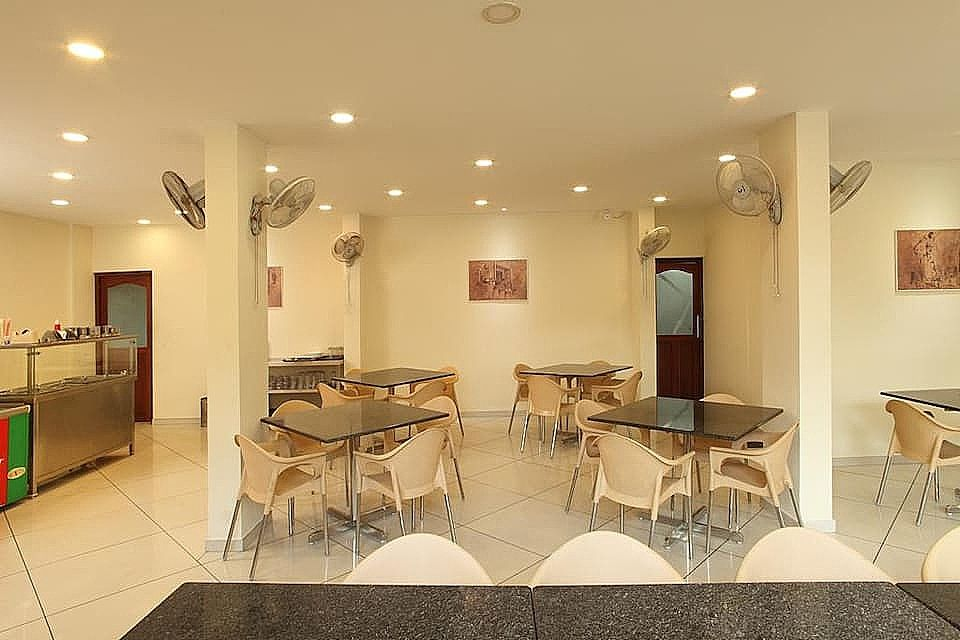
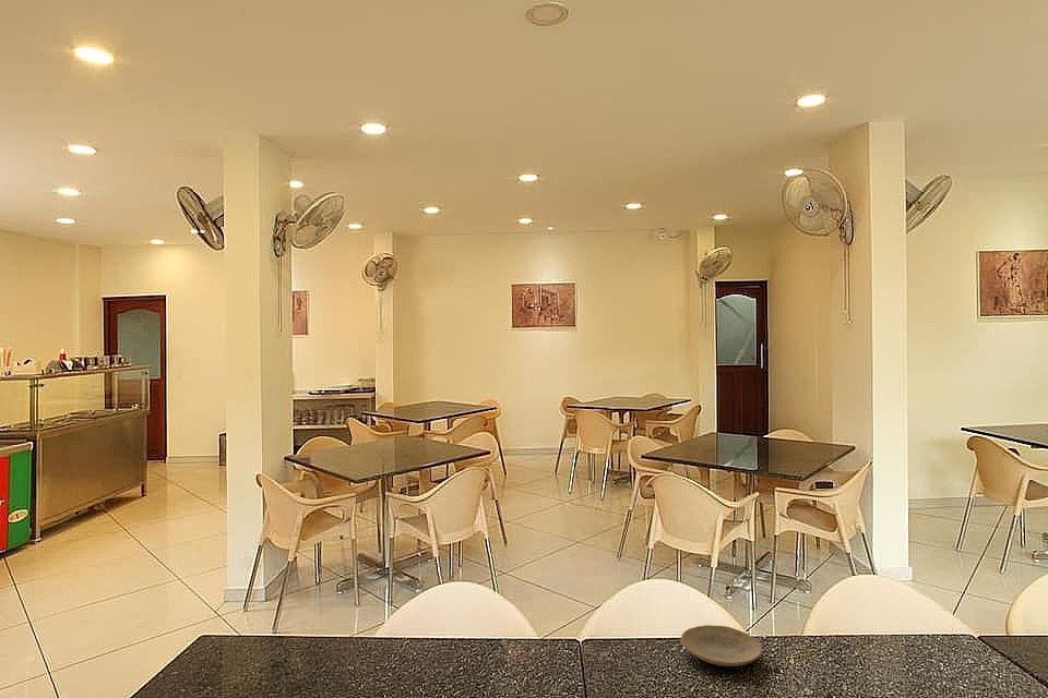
+ plate [680,624,763,667]
